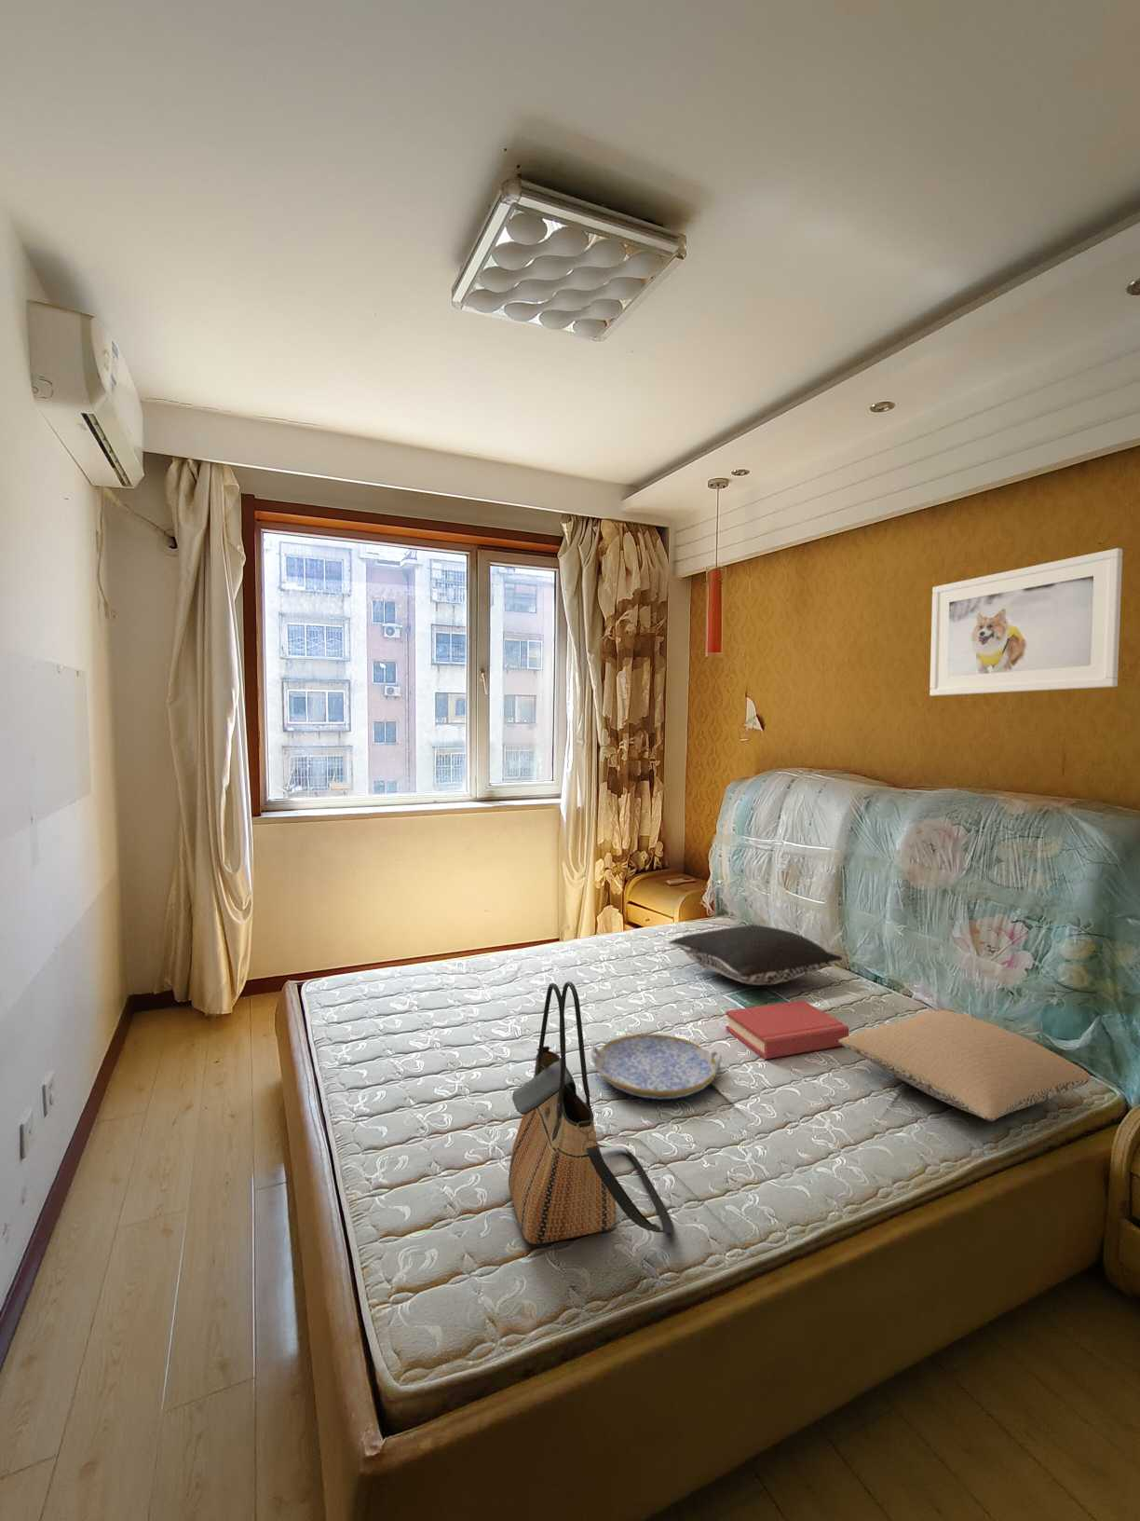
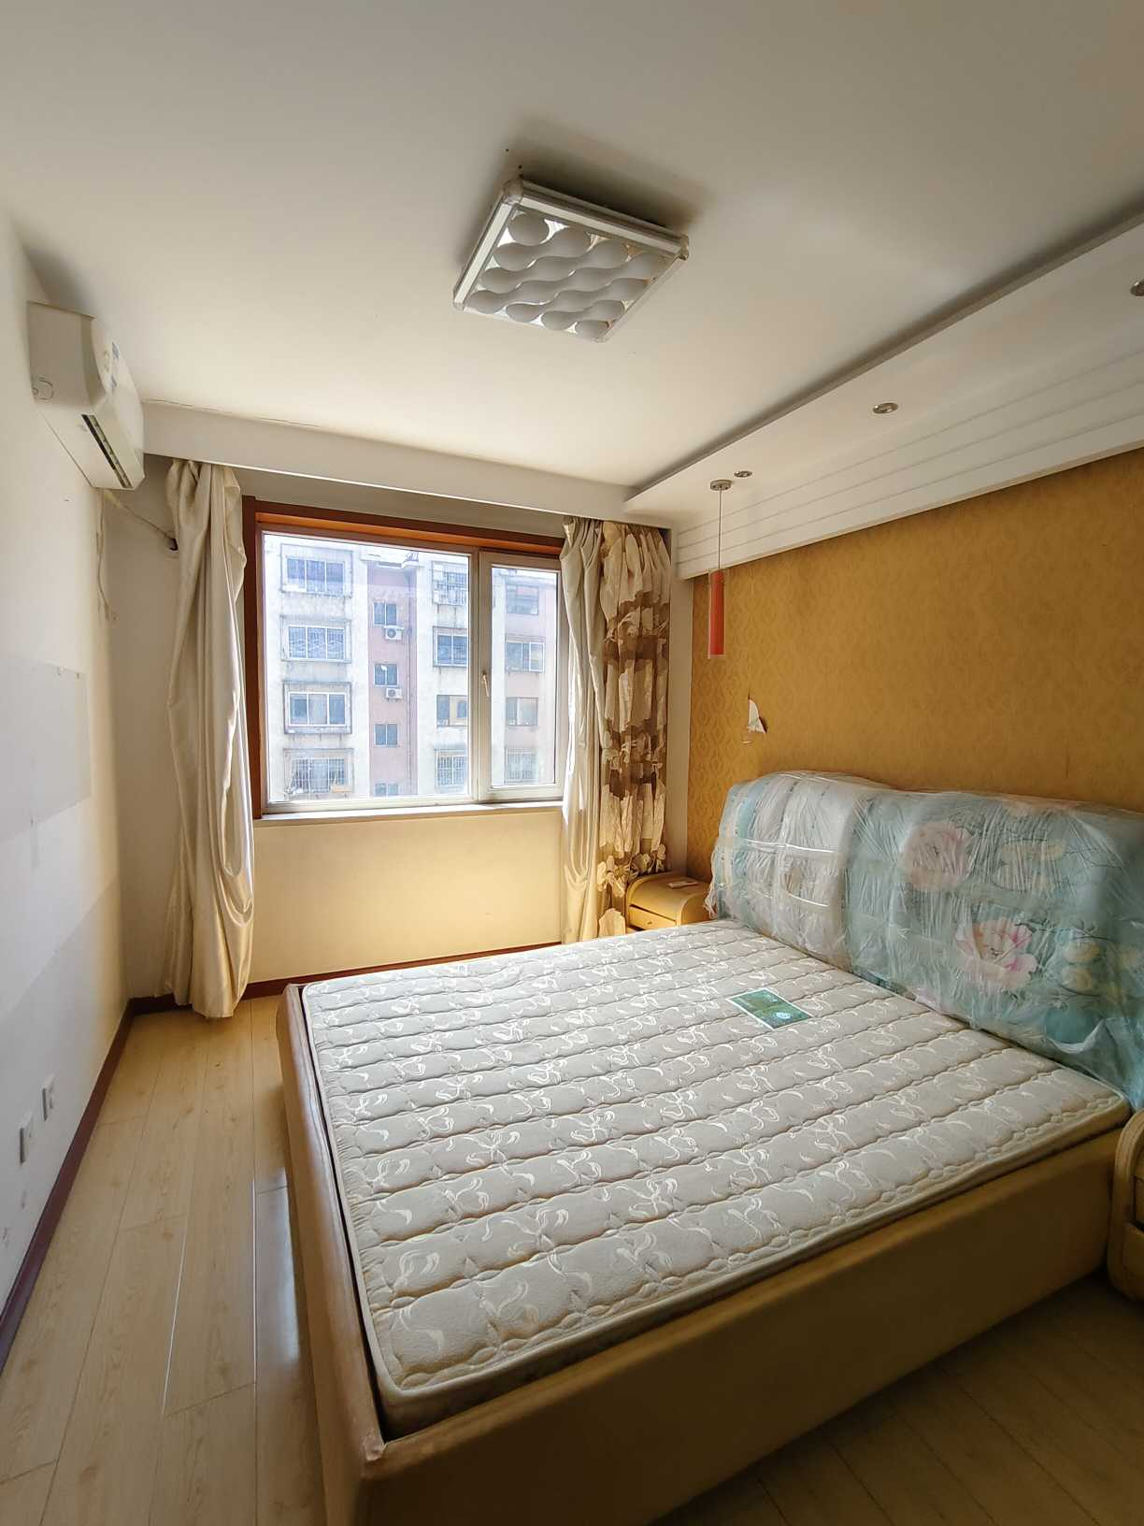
- pillow [668,923,843,986]
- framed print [928,547,1123,697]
- serving tray [589,1032,723,1101]
- pillow [838,1010,1092,1122]
- hardback book [724,999,849,1060]
- tote bag [508,981,674,1246]
